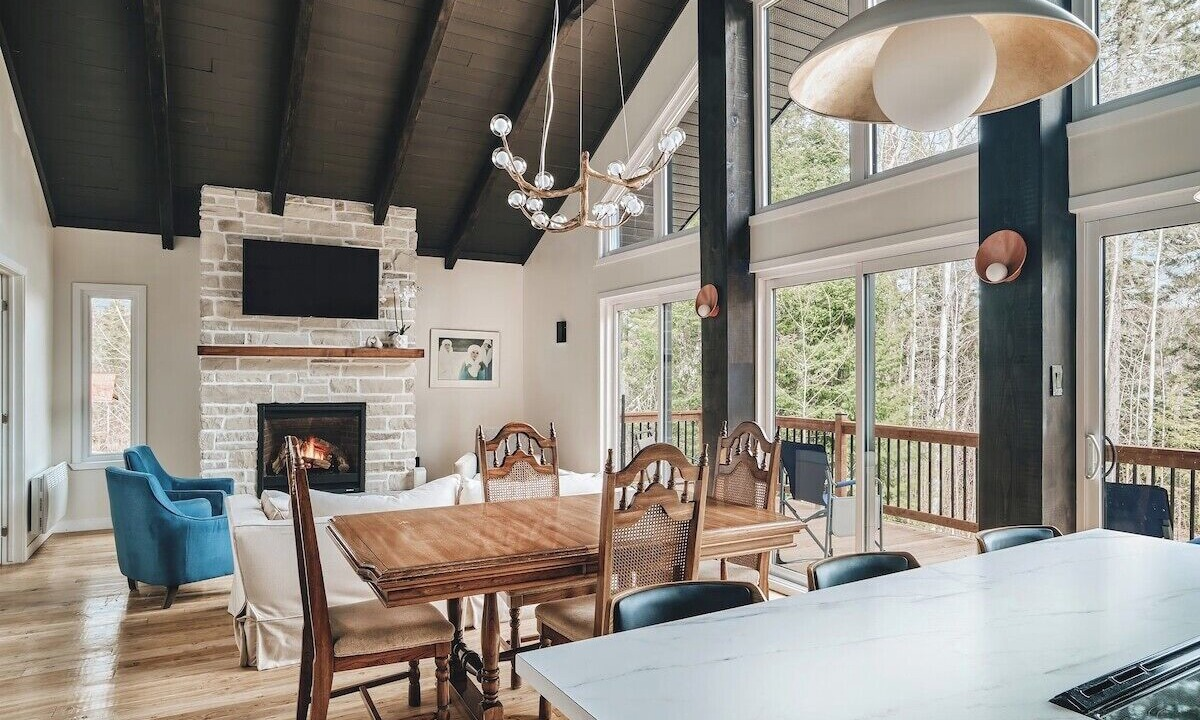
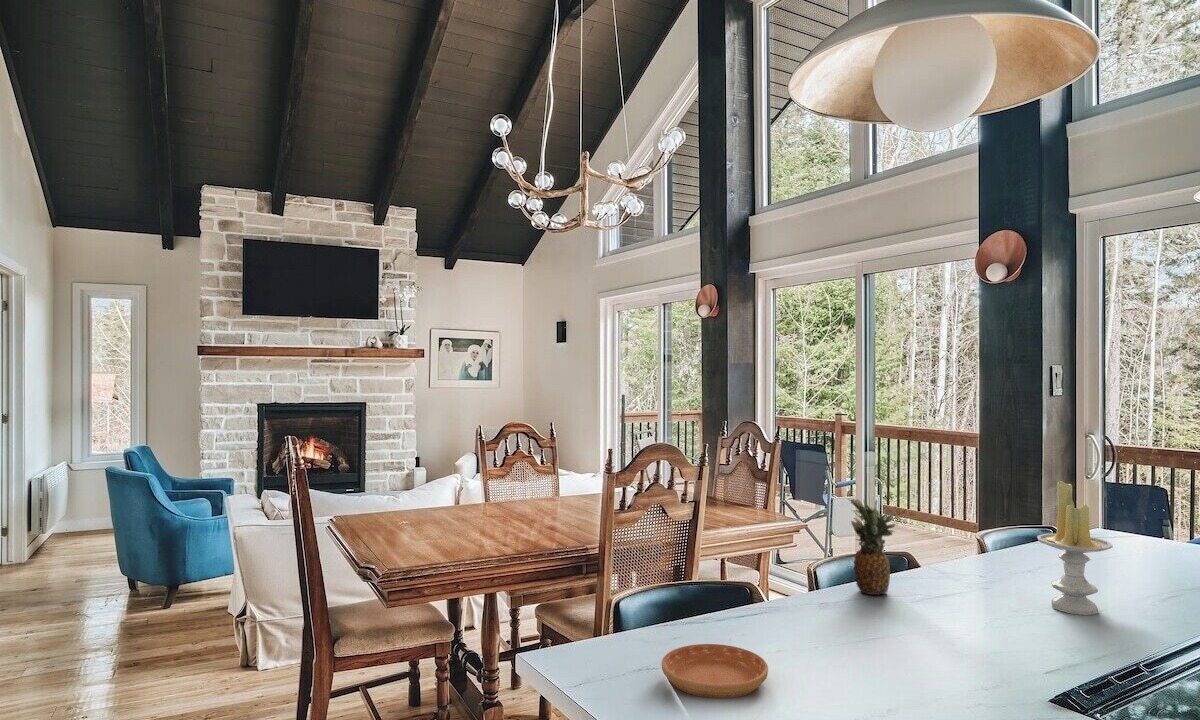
+ saucer [661,643,769,700]
+ candle [1036,480,1114,616]
+ fruit [846,498,903,596]
